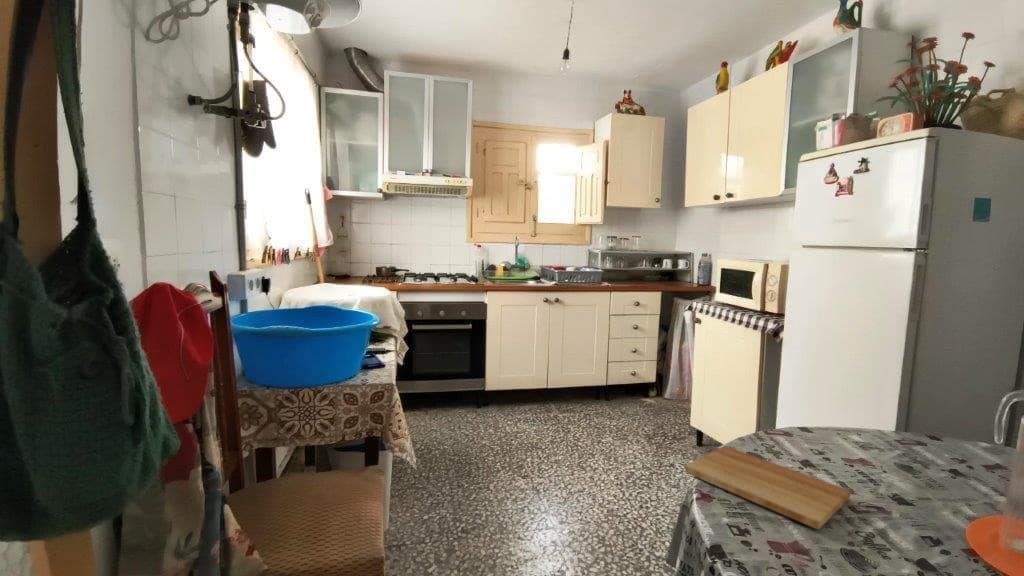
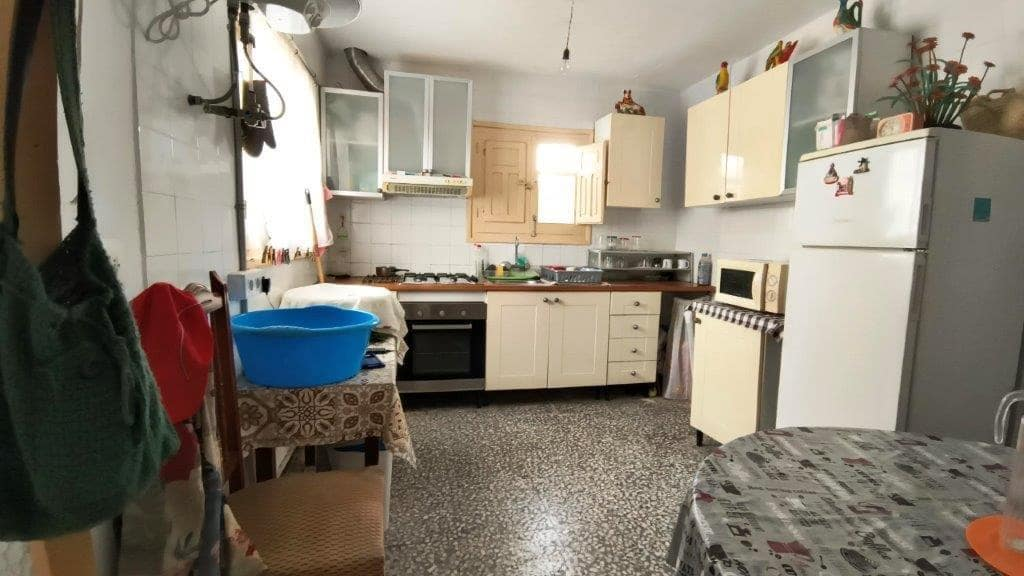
- cutting board [684,445,852,530]
